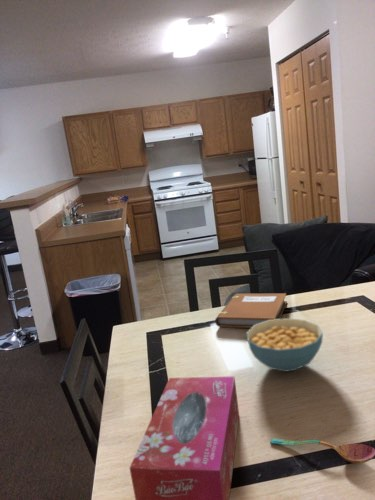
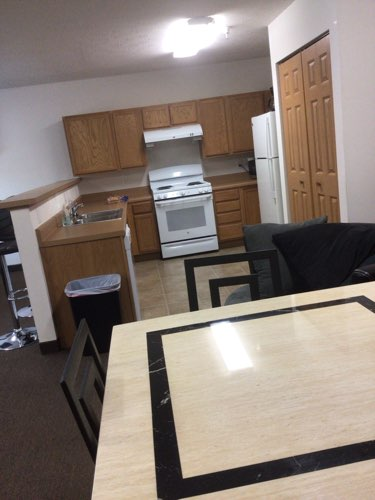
- notebook [214,292,288,329]
- soupspoon [269,437,375,465]
- cereal bowl [245,317,324,373]
- tissue box [129,375,240,500]
